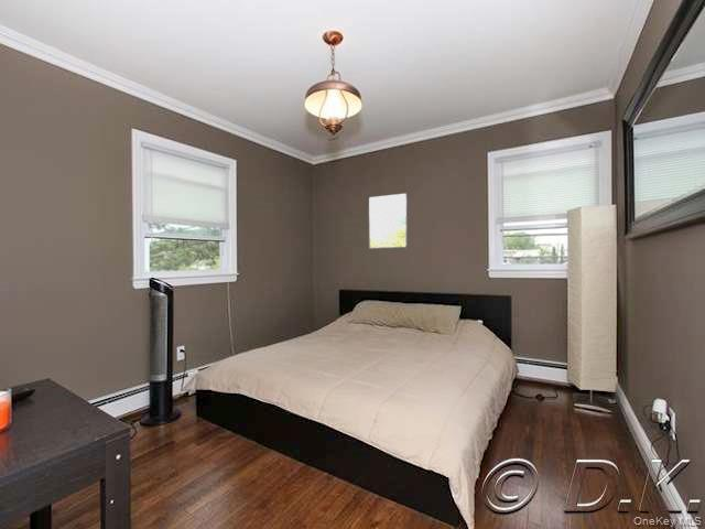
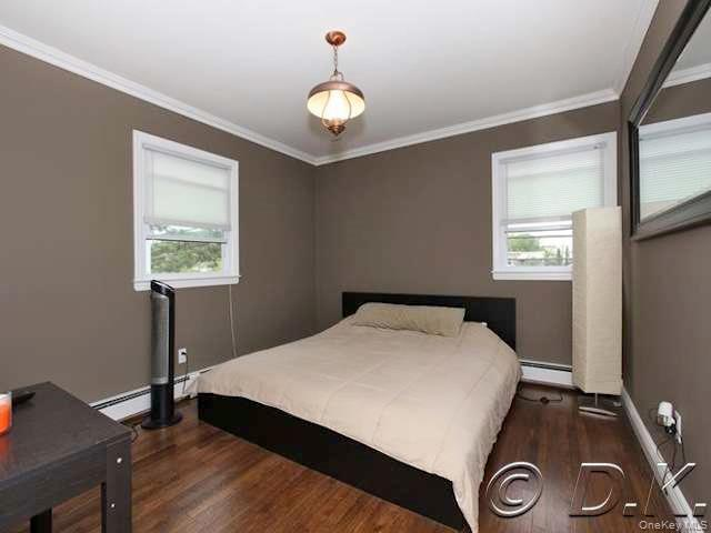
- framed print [368,192,409,250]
